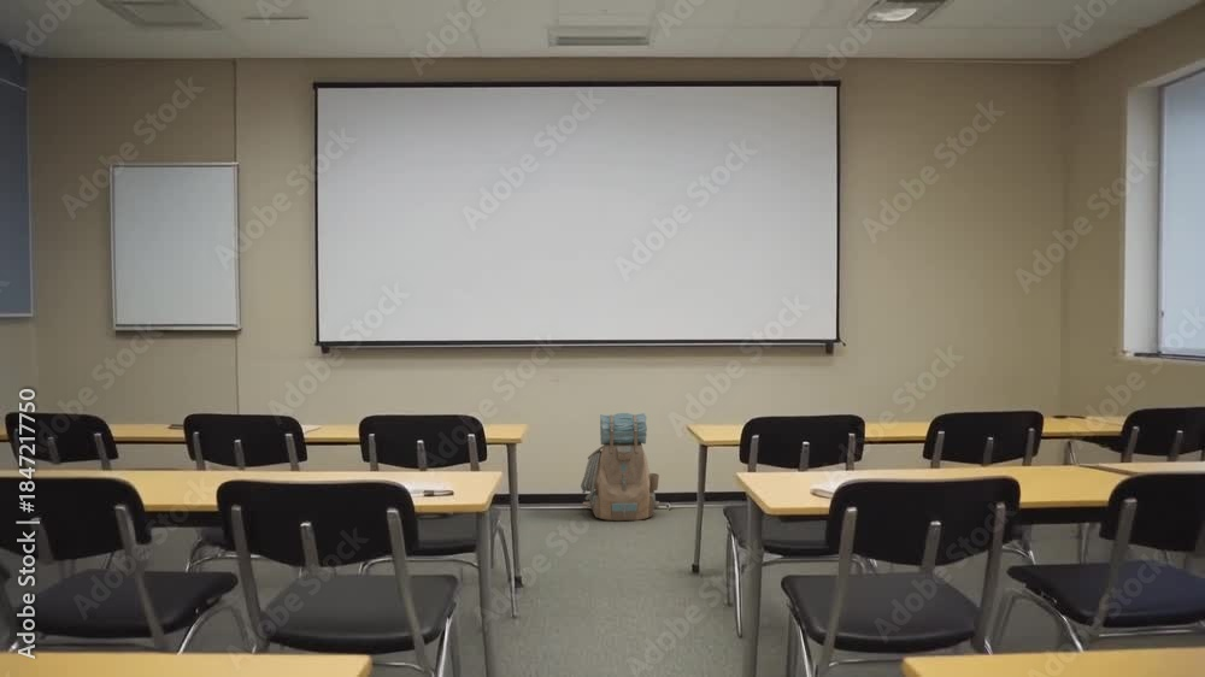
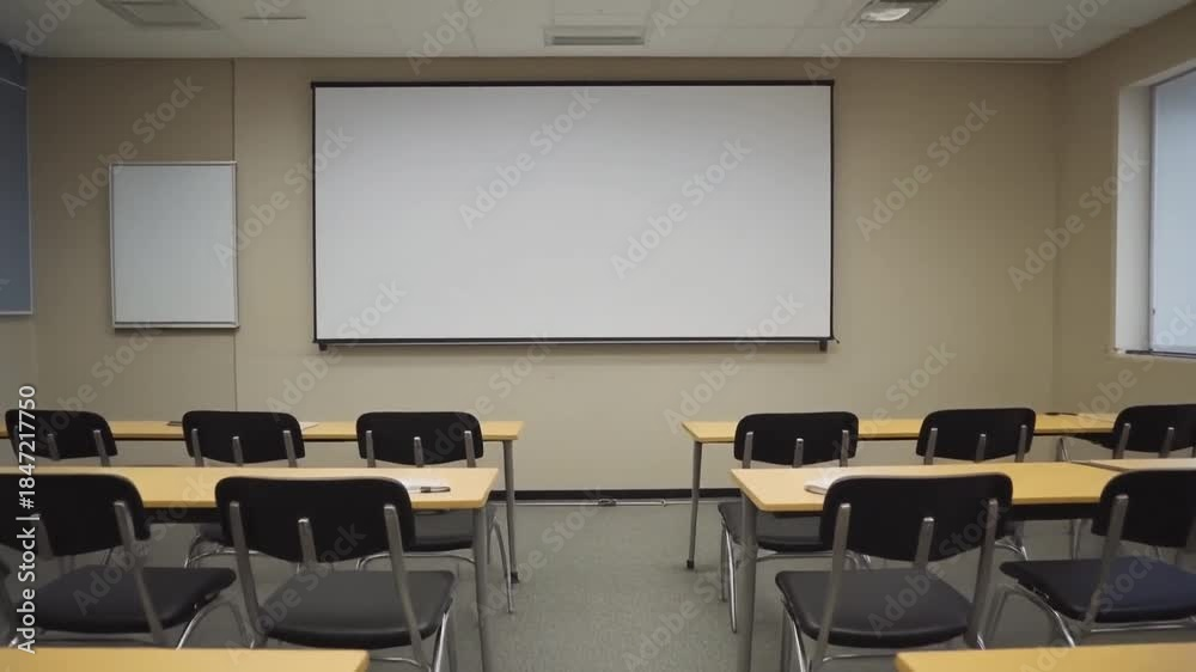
- backpack [580,412,660,522]
